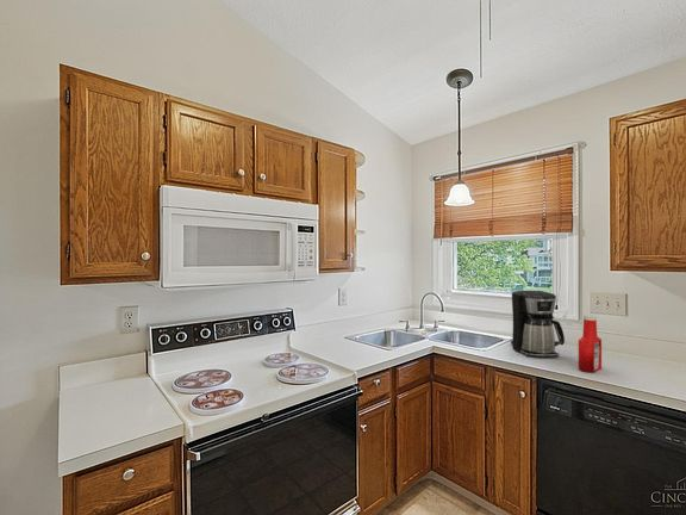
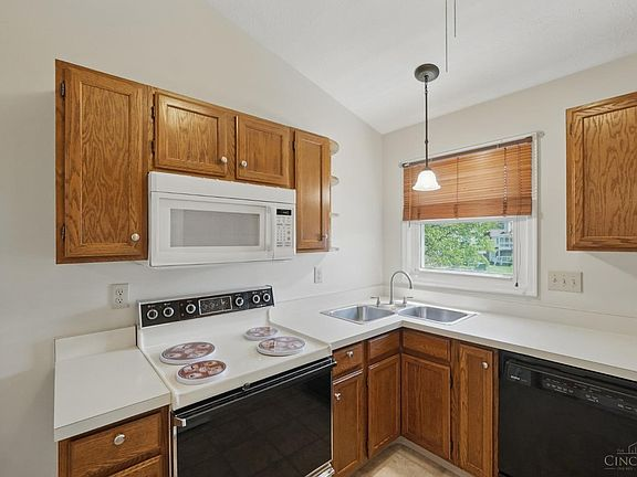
- coffee maker [509,290,566,358]
- soap bottle [578,315,603,374]
